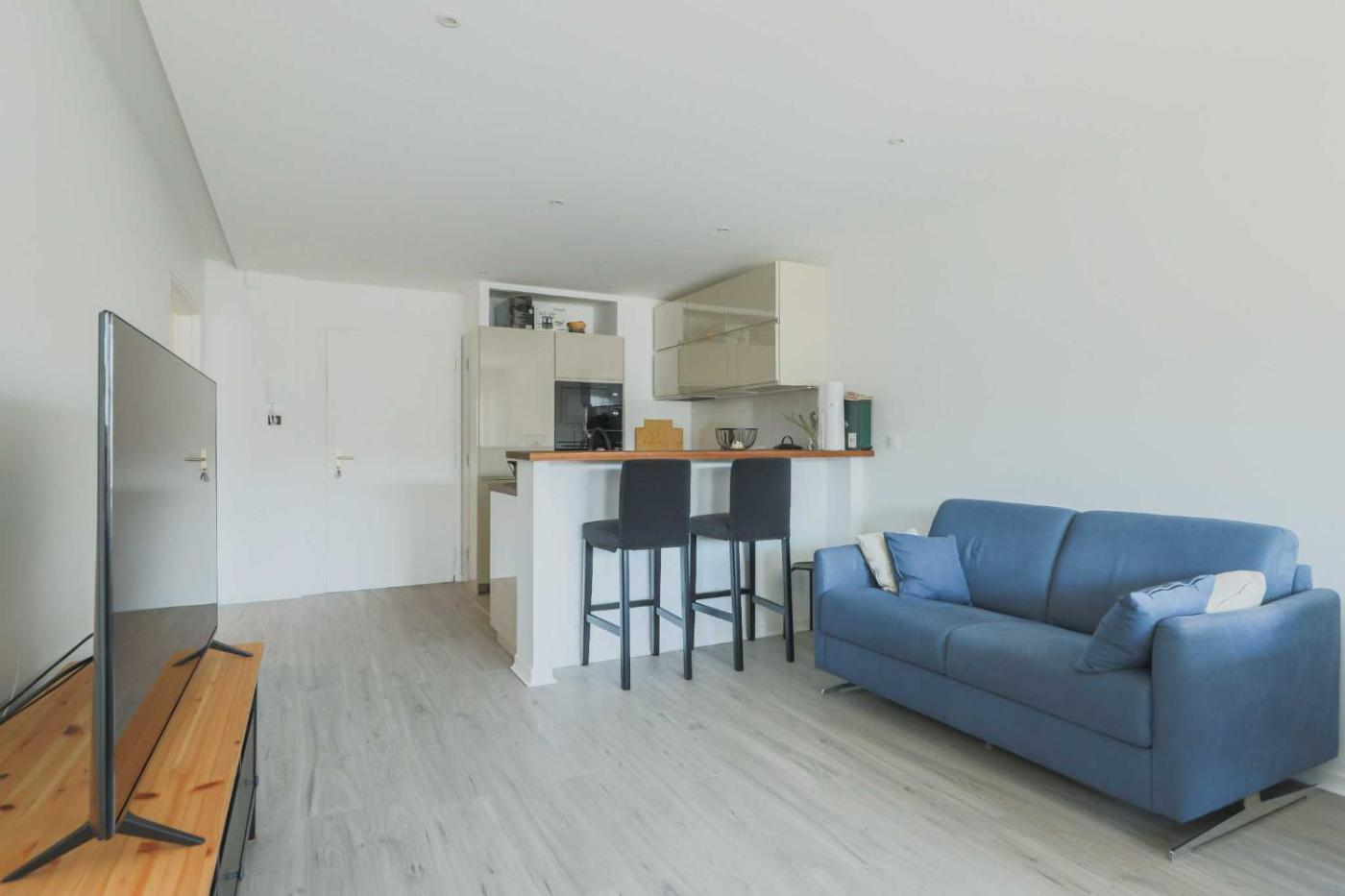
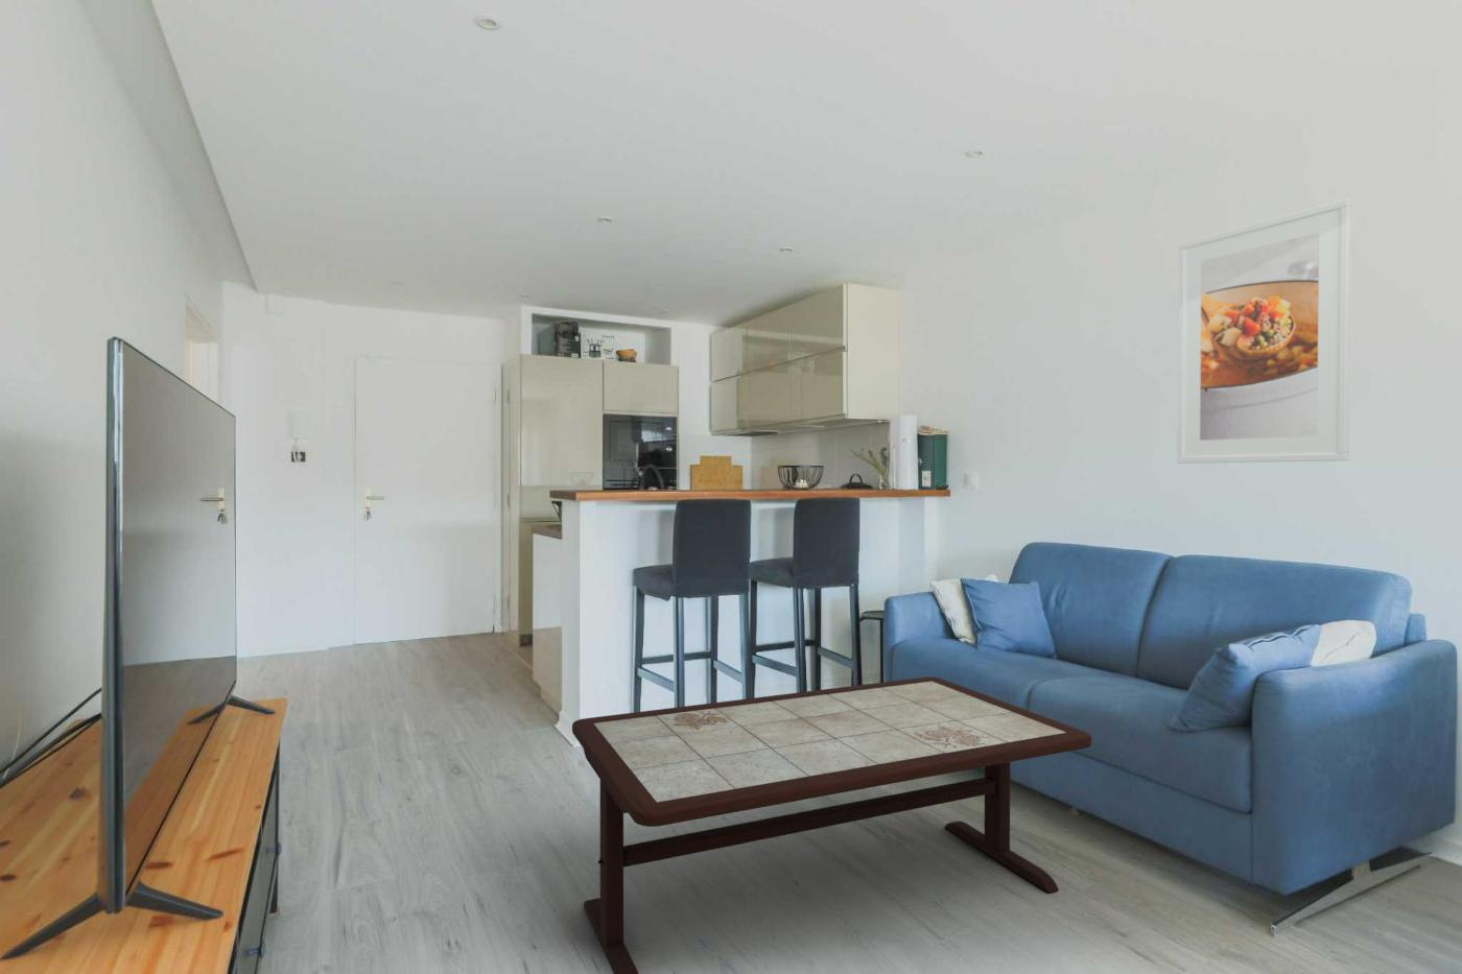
+ coffee table [572,675,1092,974]
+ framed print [1176,198,1352,464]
